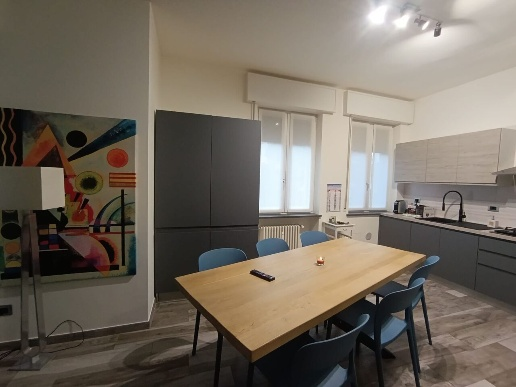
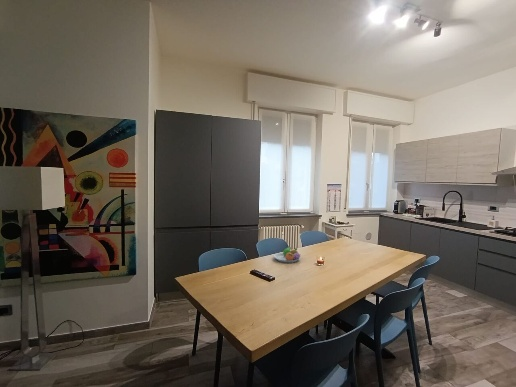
+ fruit bowl [273,246,301,264]
